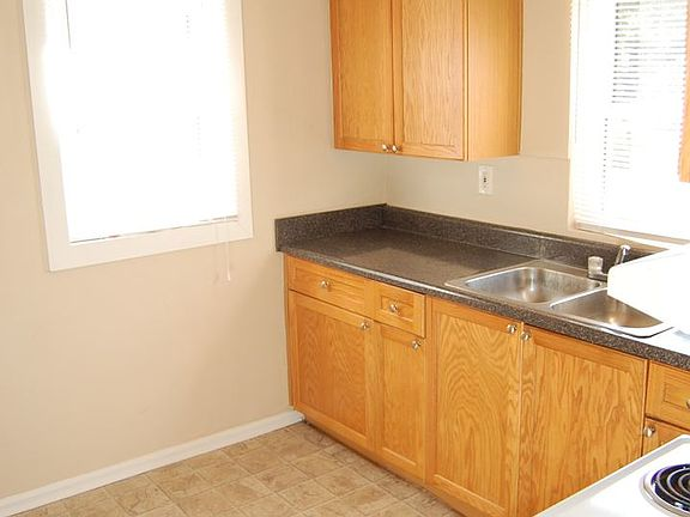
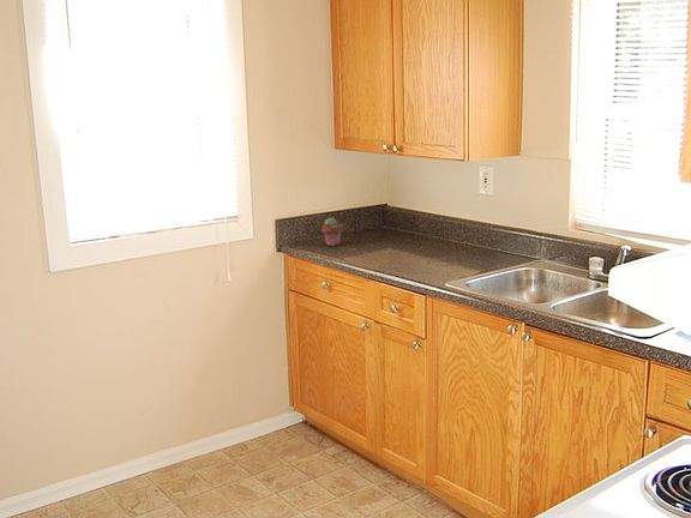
+ potted succulent [320,217,344,247]
